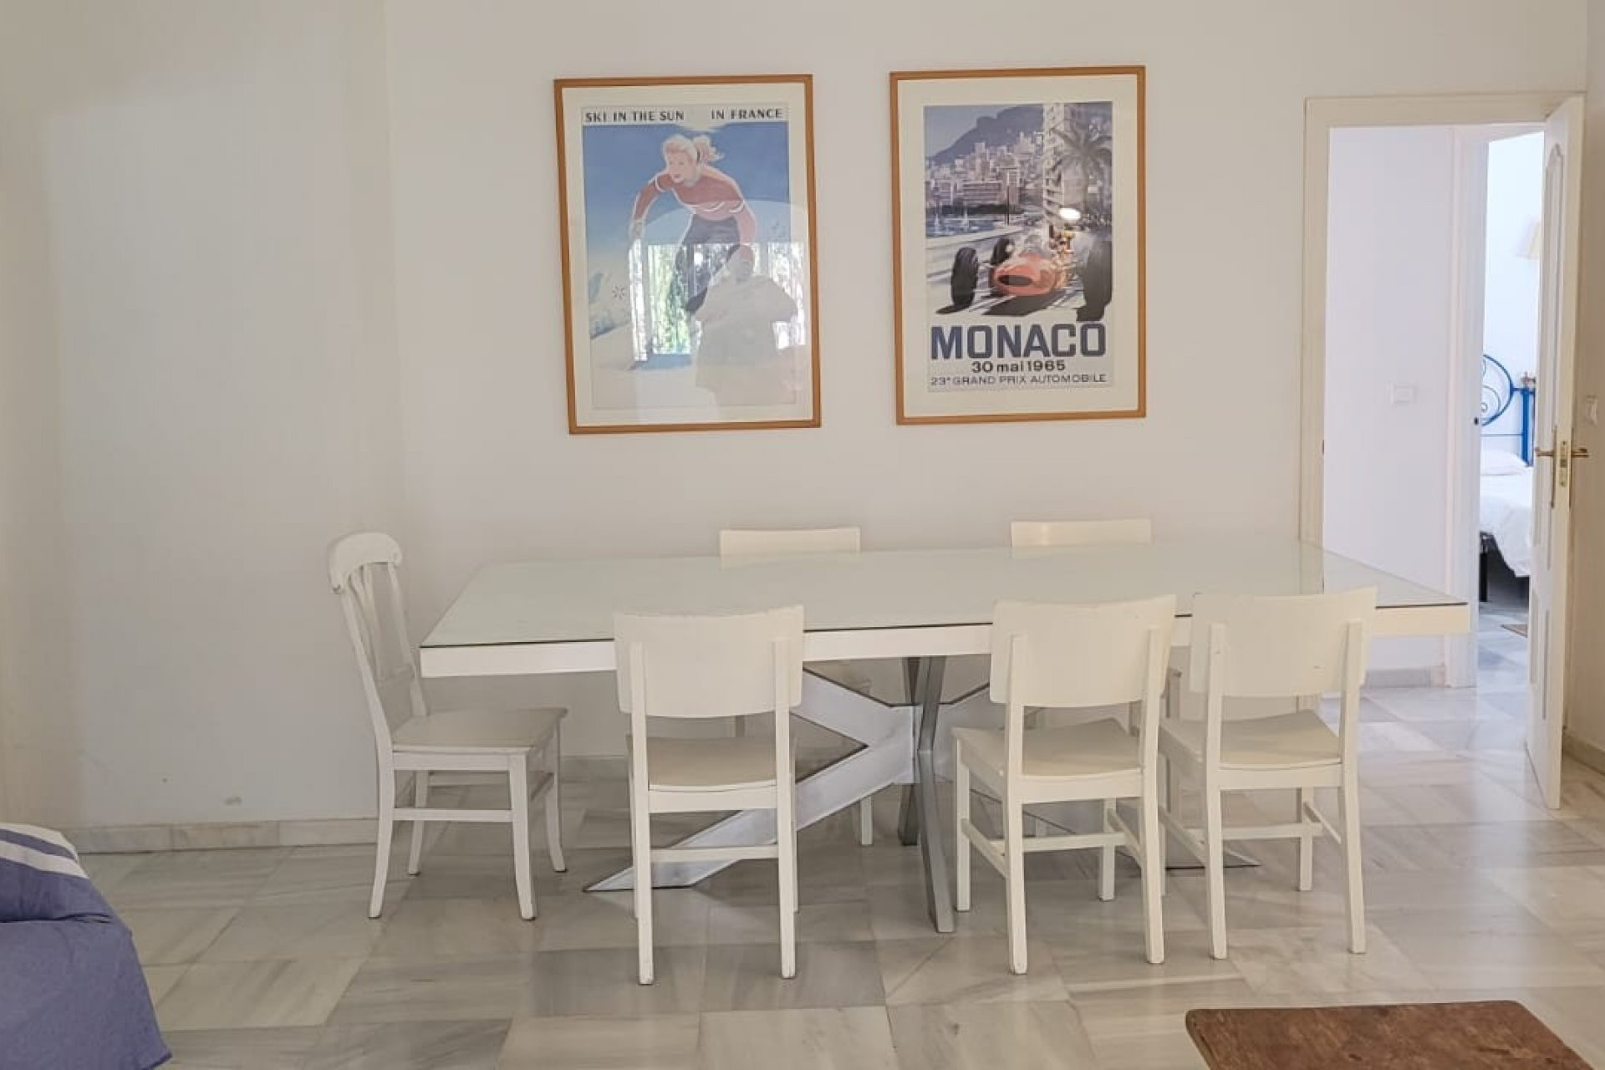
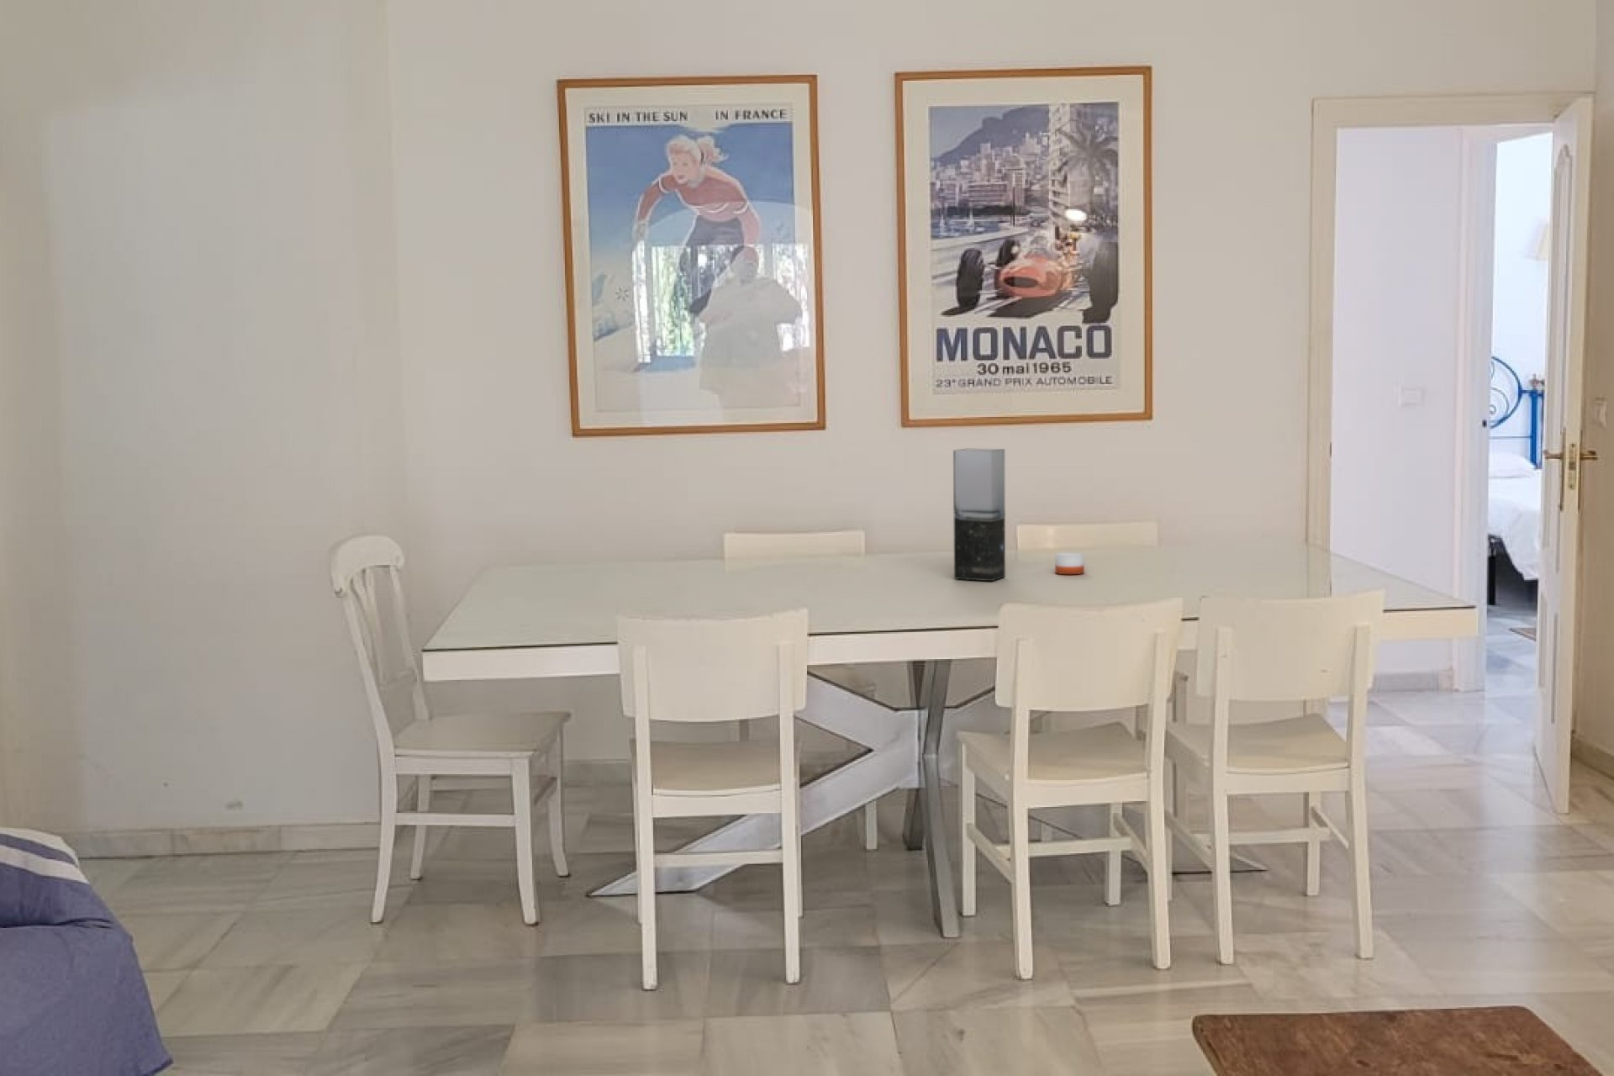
+ vase [952,448,1006,581]
+ candle [1054,551,1086,575]
